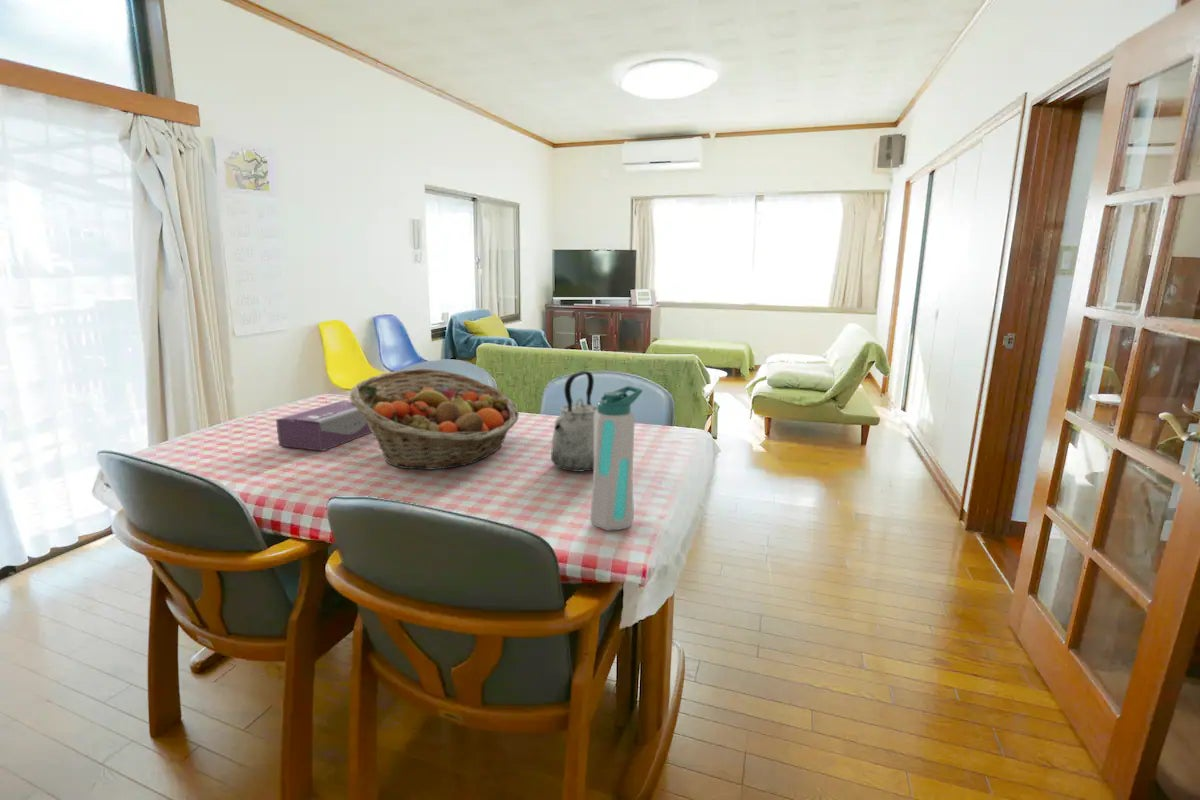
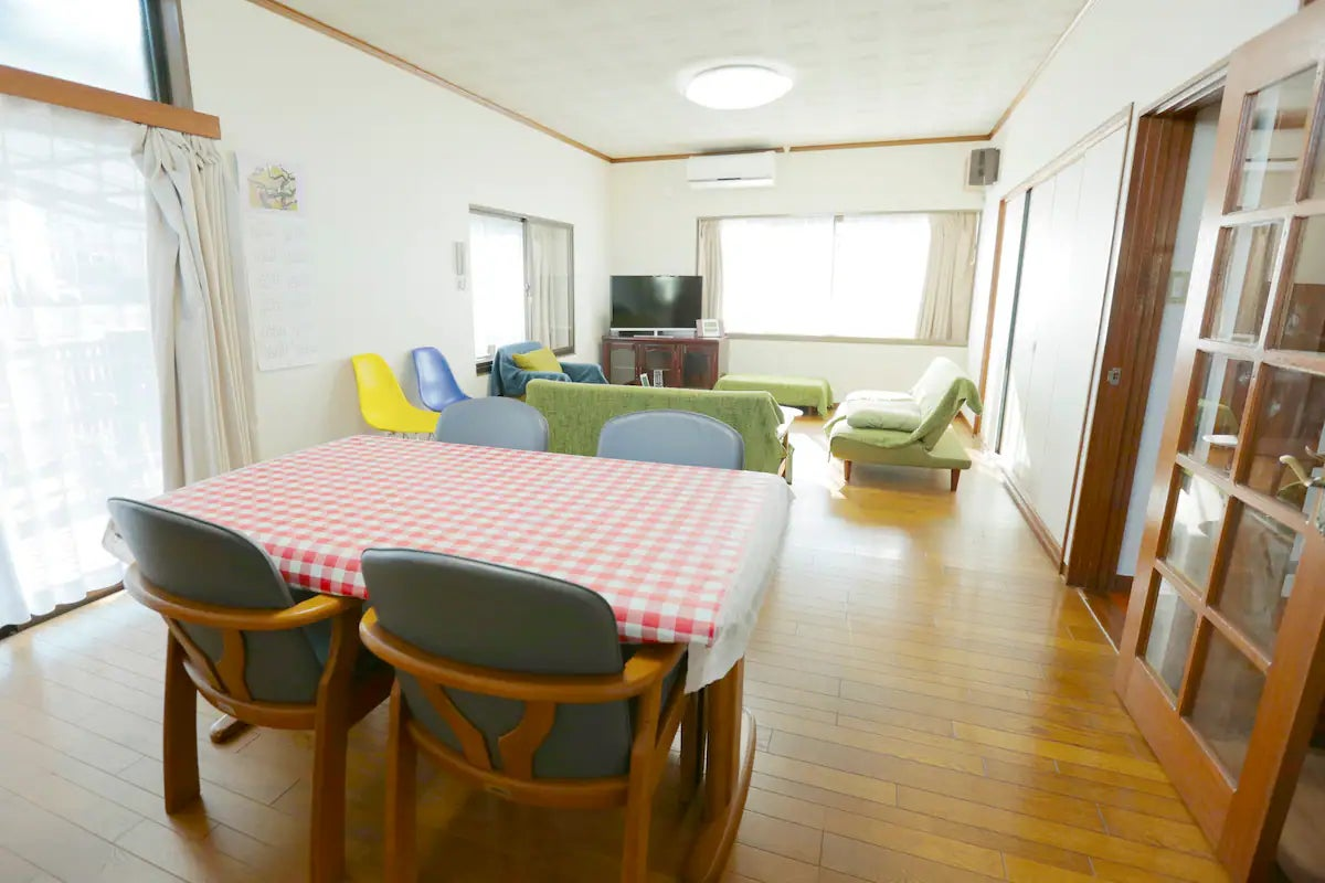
- water bottle [589,385,643,532]
- tissue box [275,400,373,452]
- kettle [550,370,598,473]
- fruit basket [349,368,520,471]
